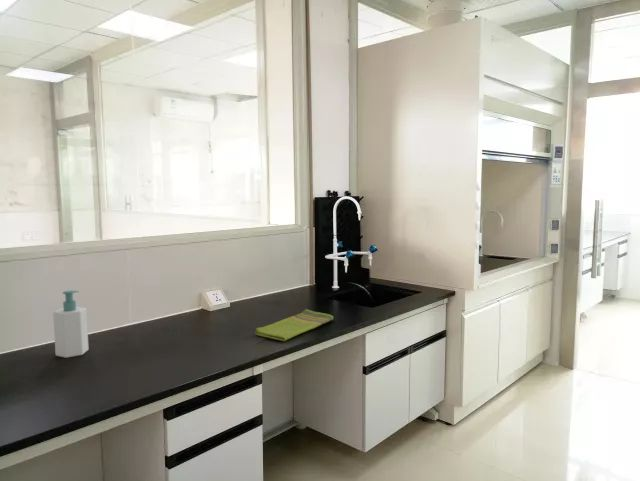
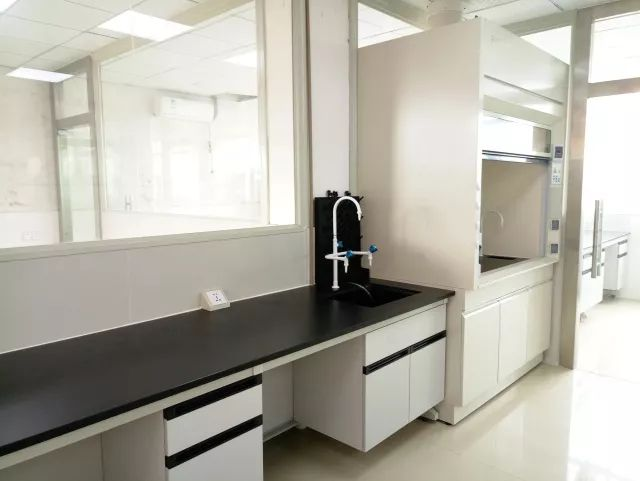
- soap bottle [52,289,90,359]
- dish towel [254,308,334,342]
